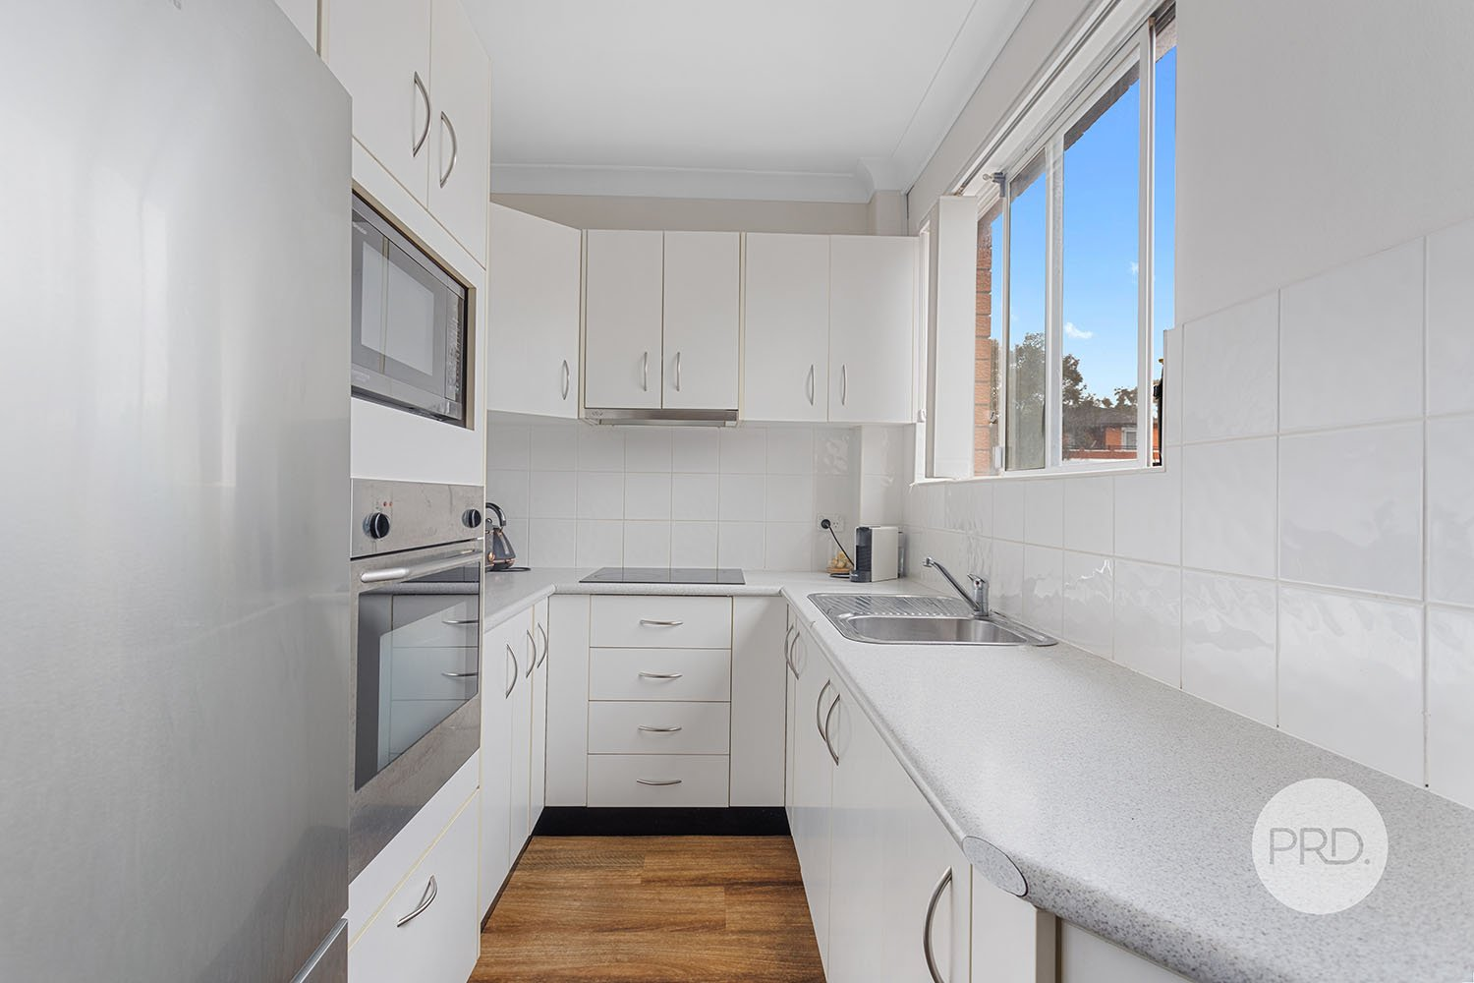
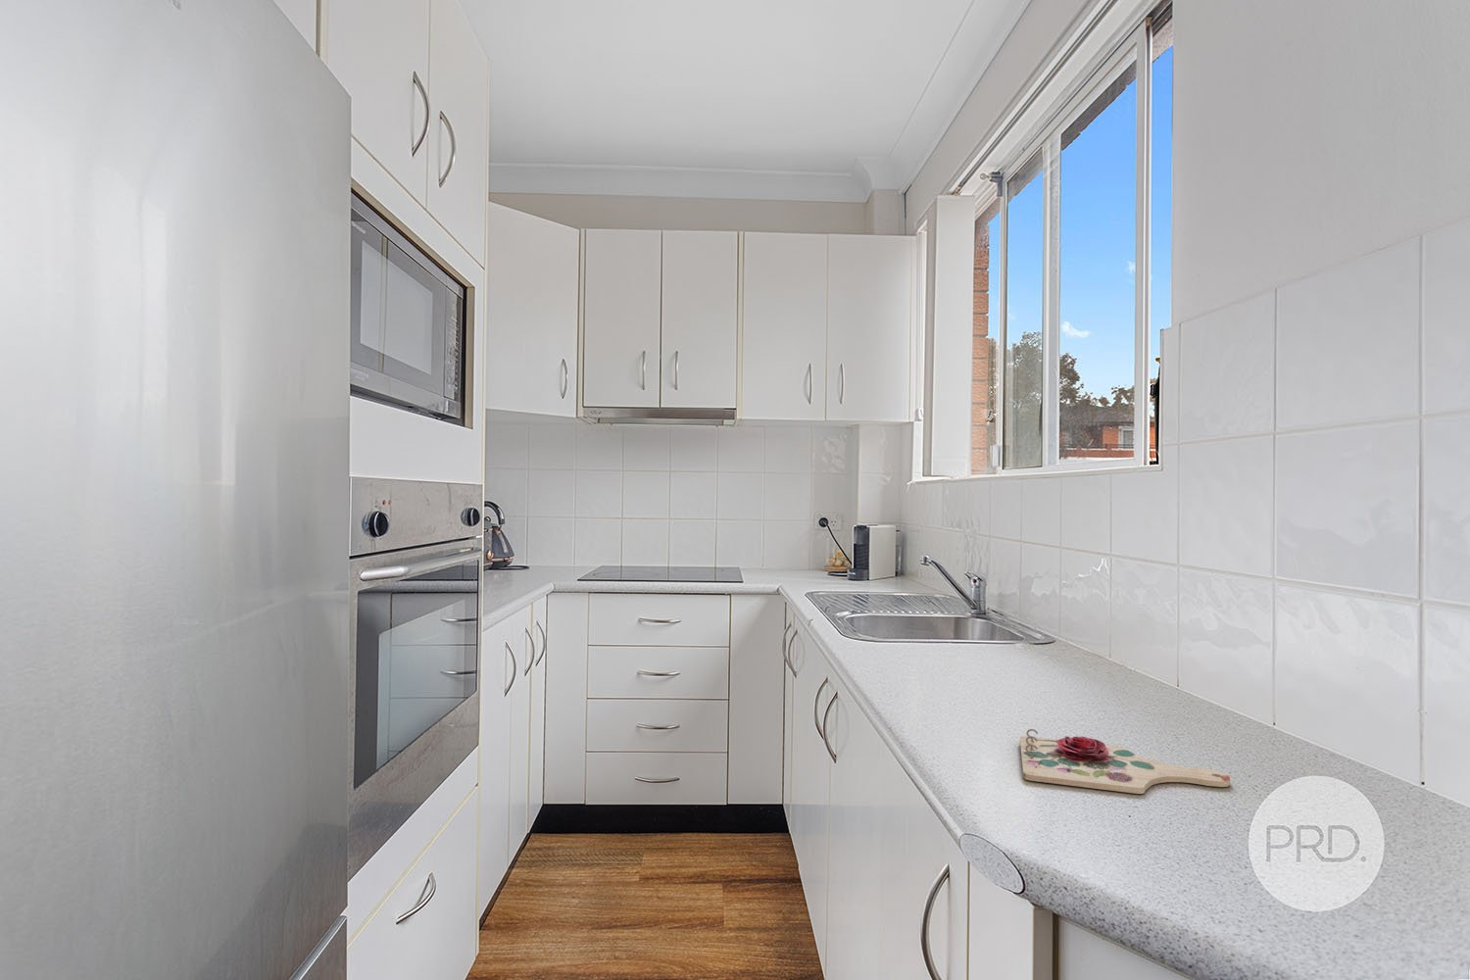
+ cutting board [1019,728,1230,795]
